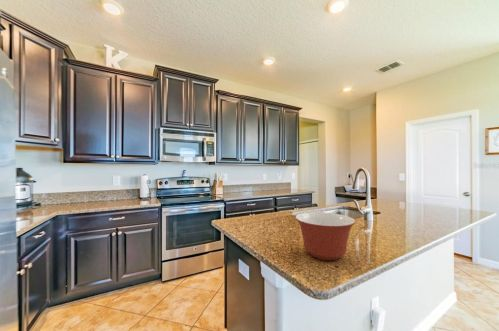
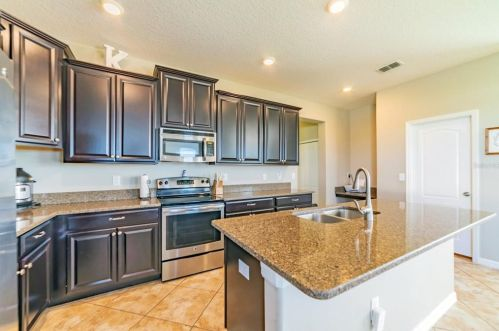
- mixing bowl [294,211,357,261]
